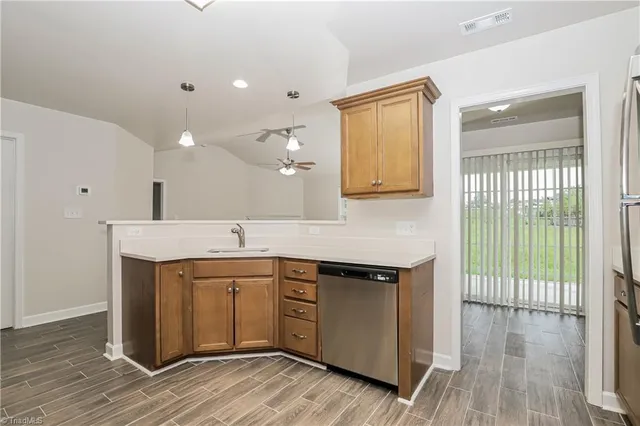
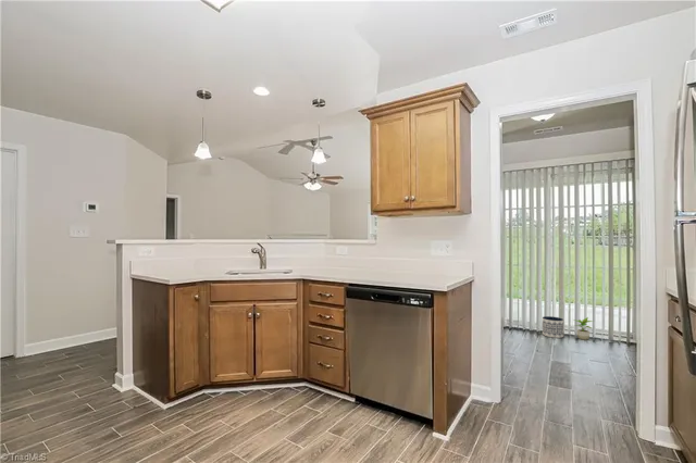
+ planter [542,315,566,339]
+ potted plant [573,316,595,341]
